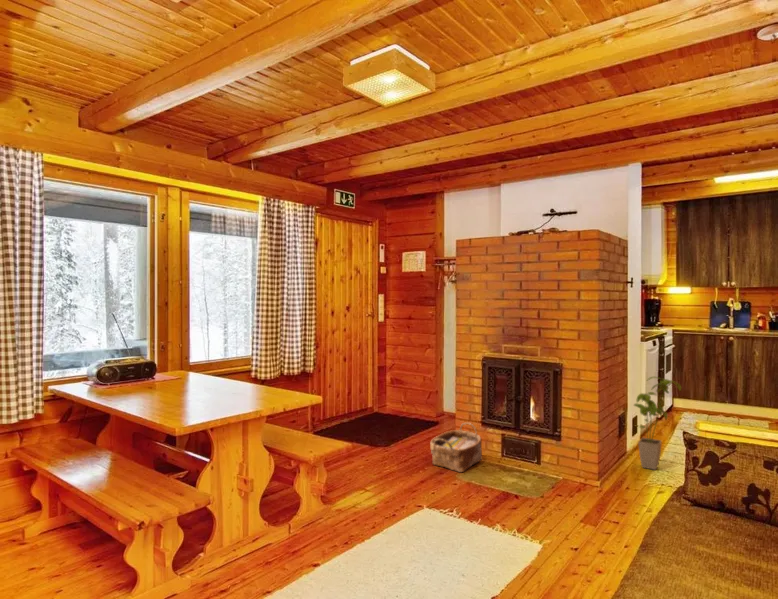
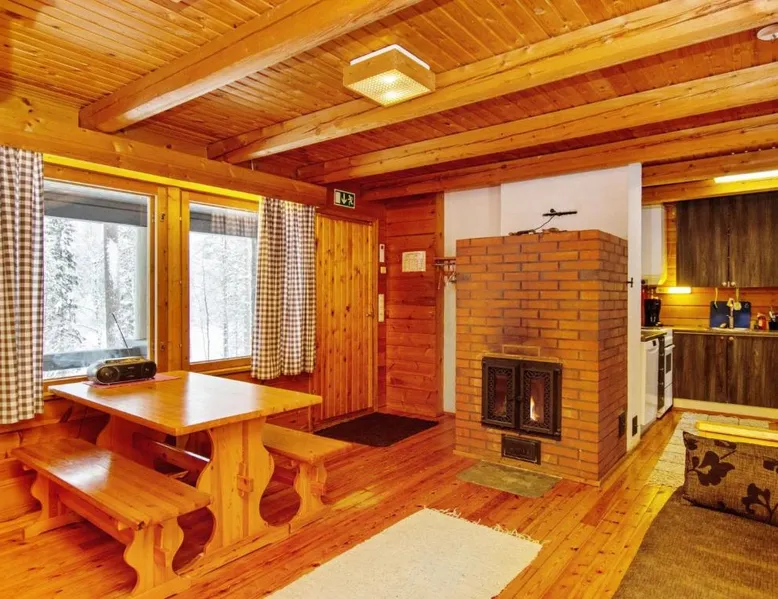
- woven basket [429,421,483,473]
- house plant [633,376,682,471]
